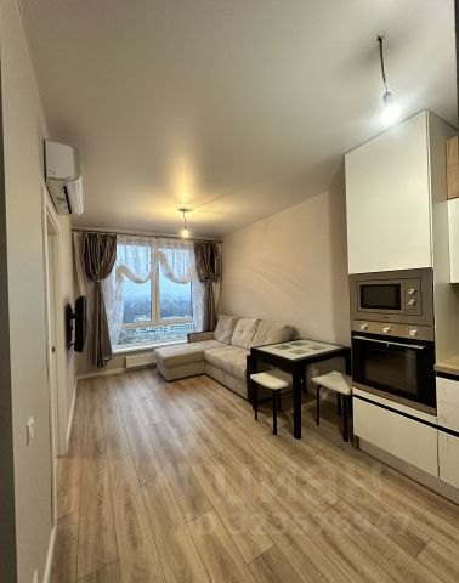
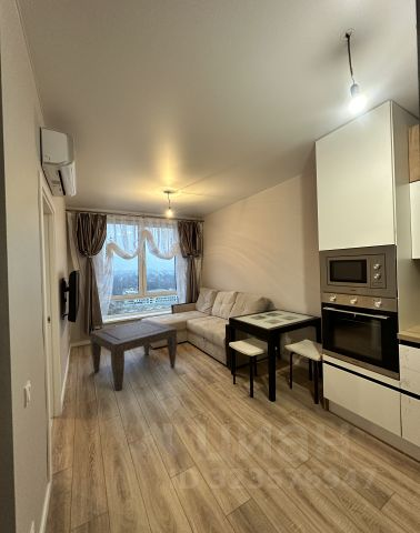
+ coffee table [89,319,178,392]
